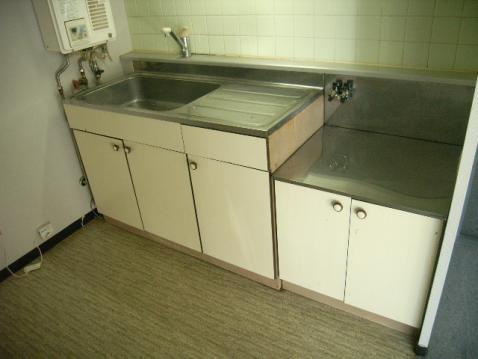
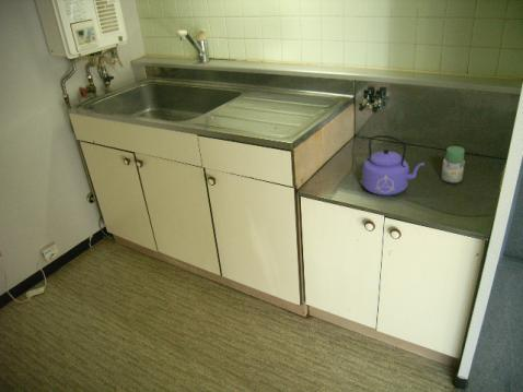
+ jar [440,145,466,183]
+ kettle [361,134,426,197]
